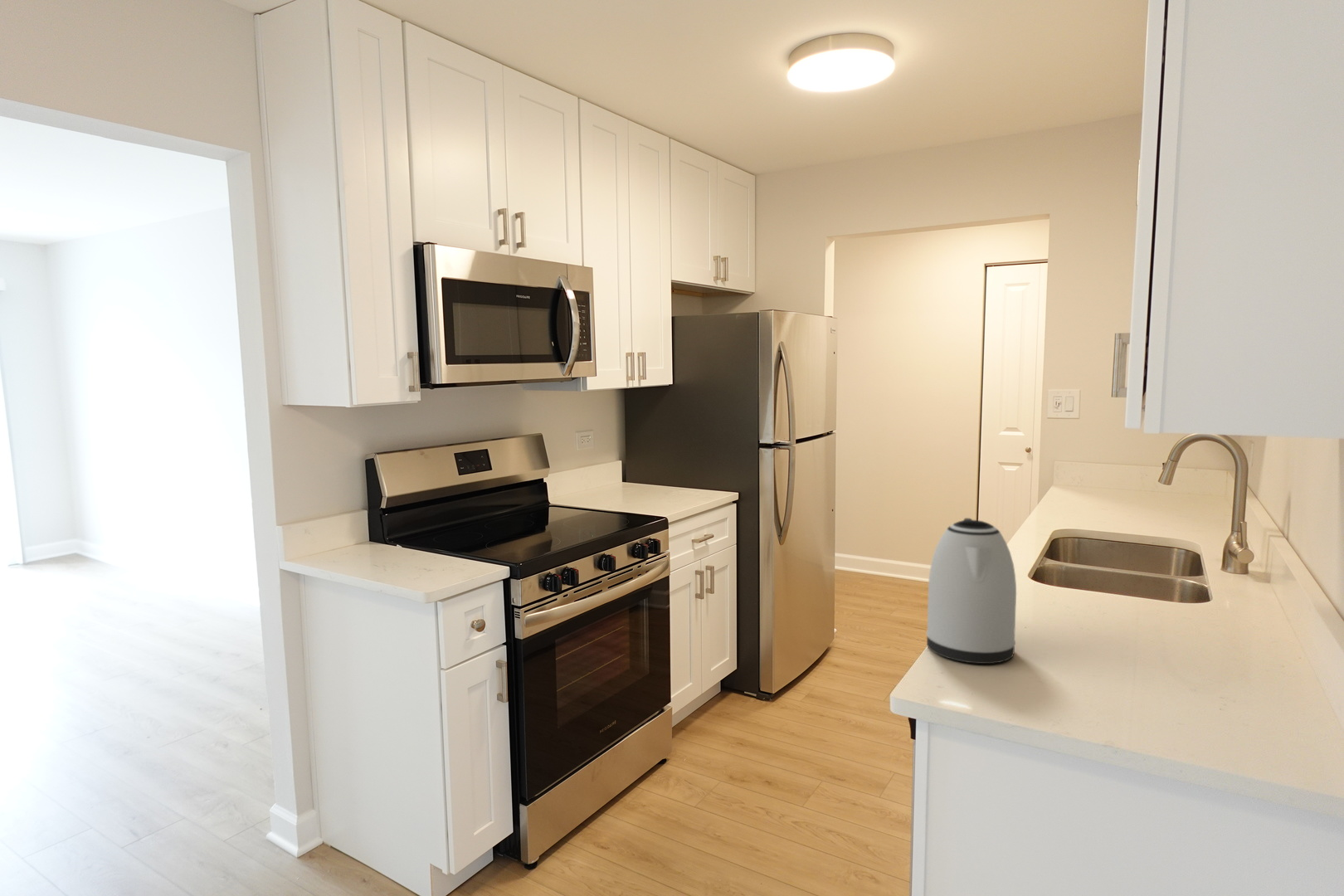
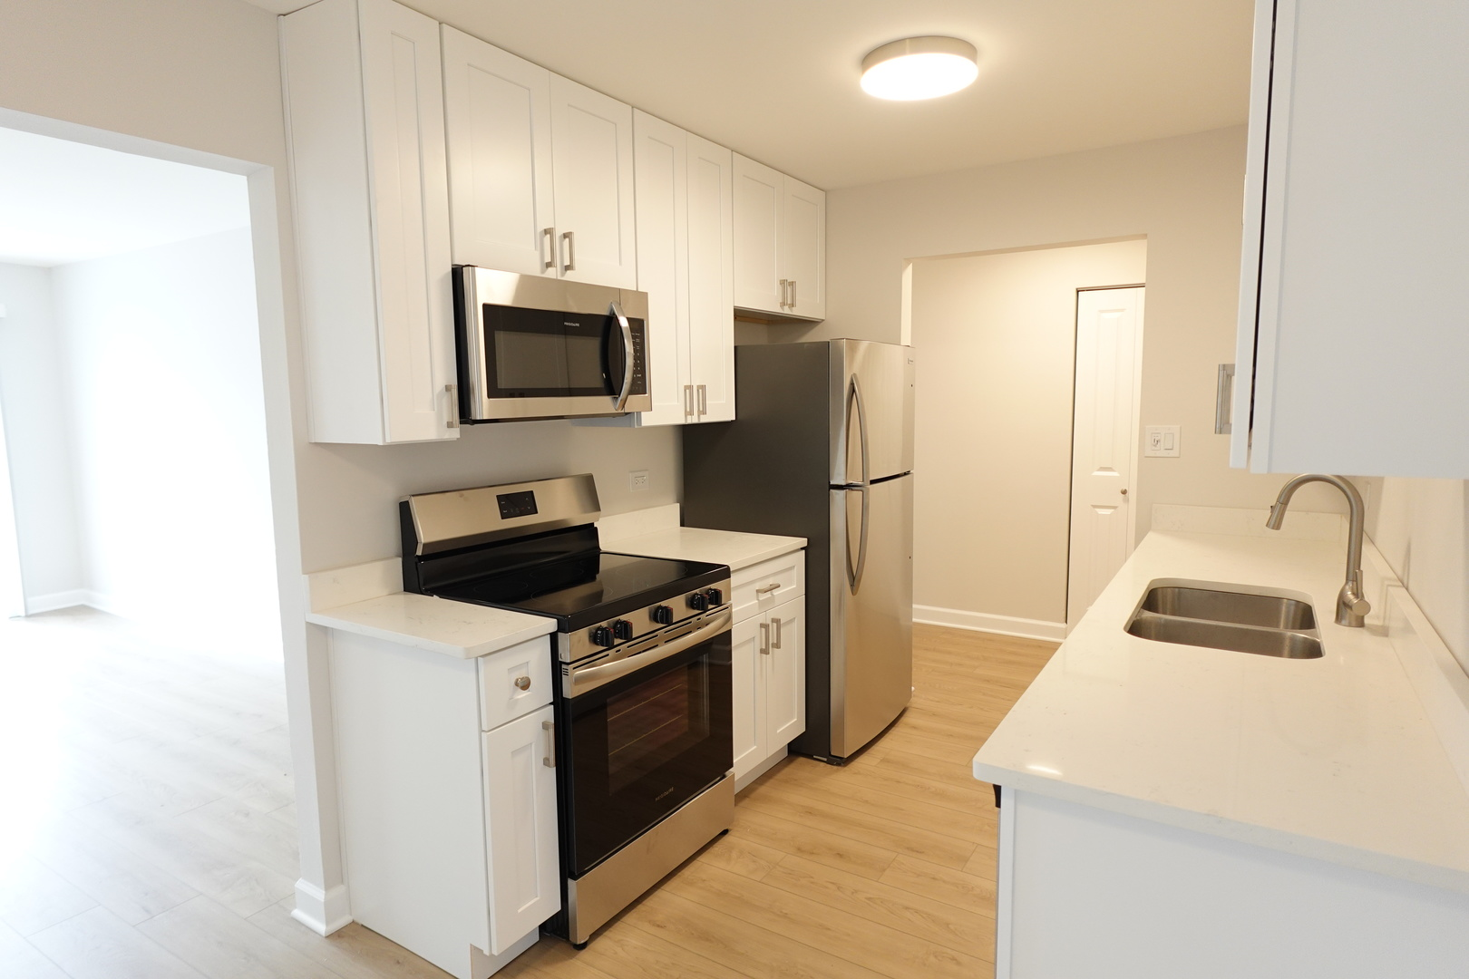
- kettle [926,518,1017,665]
